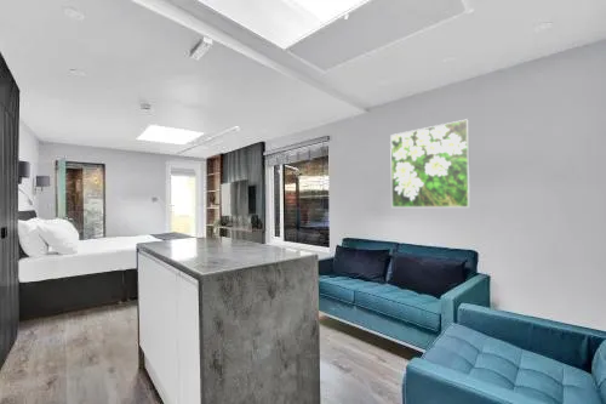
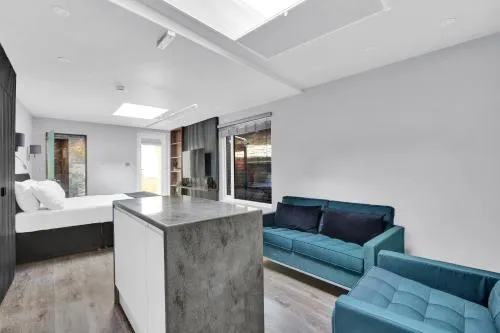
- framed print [389,118,471,209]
